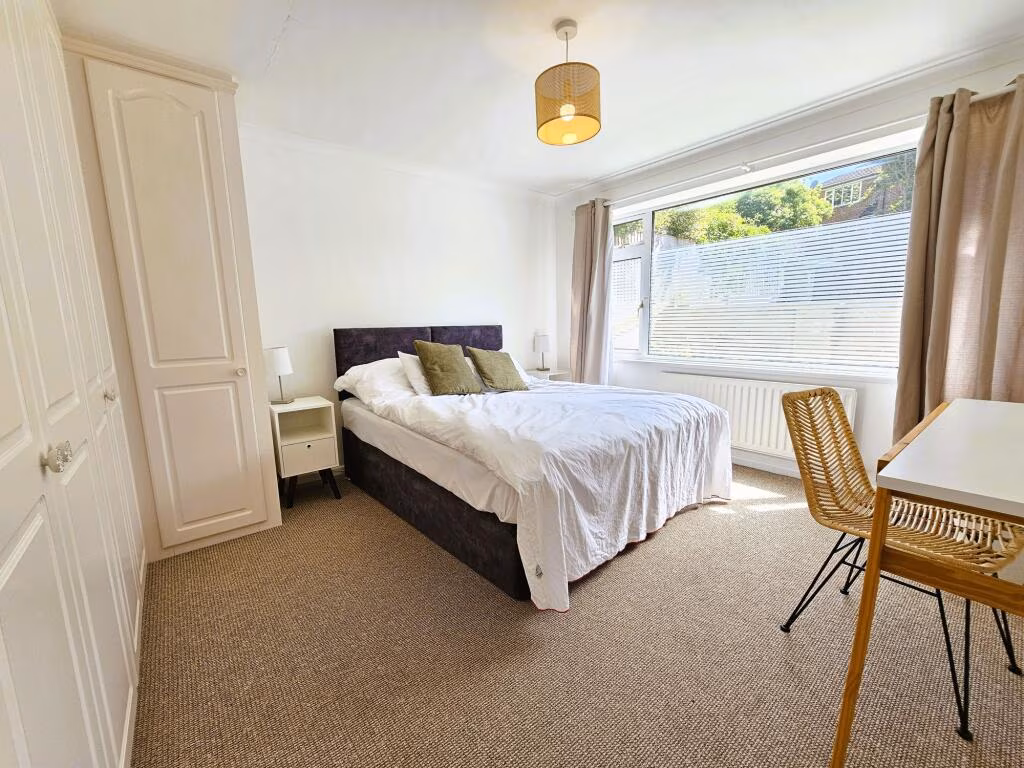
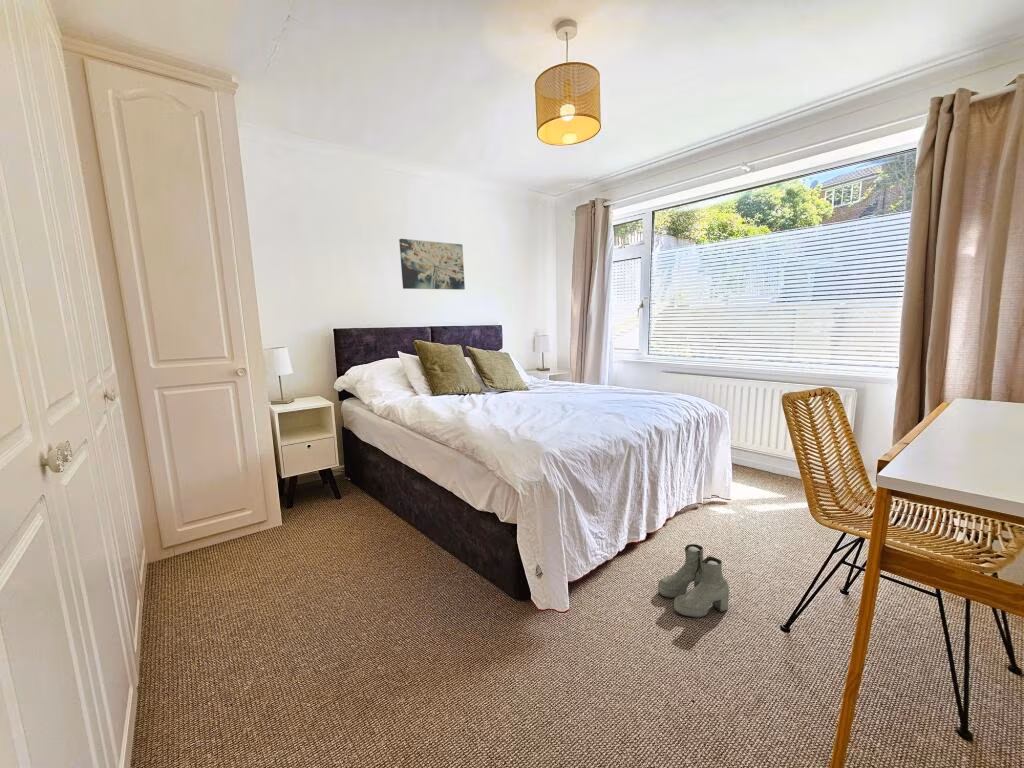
+ wall art [398,238,466,291]
+ boots [657,543,730,618]
